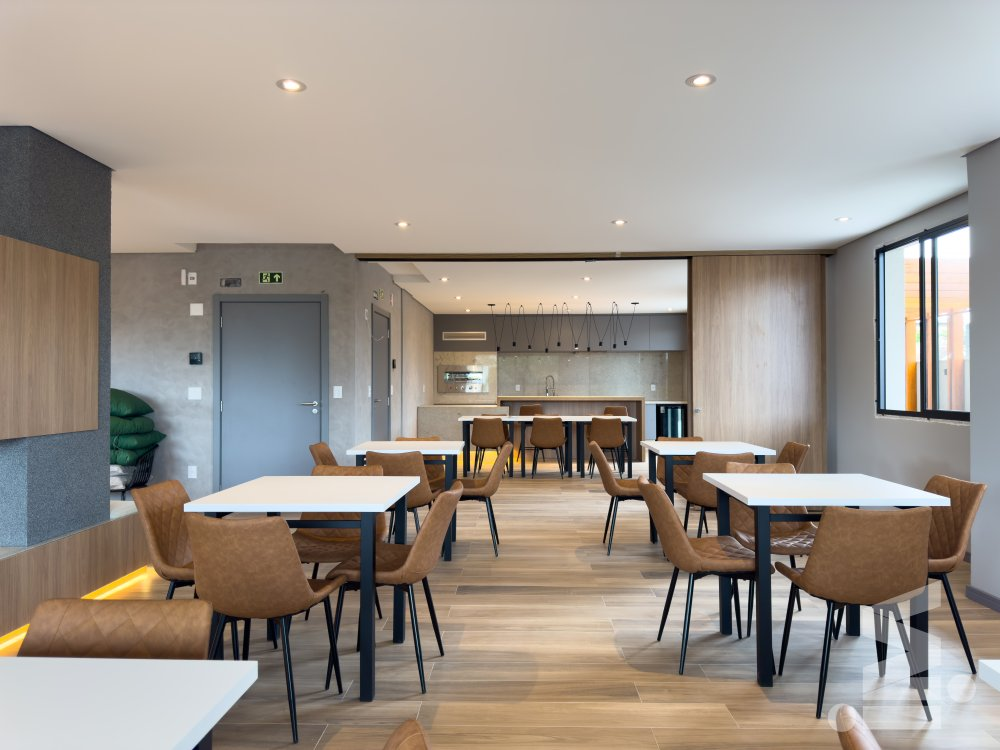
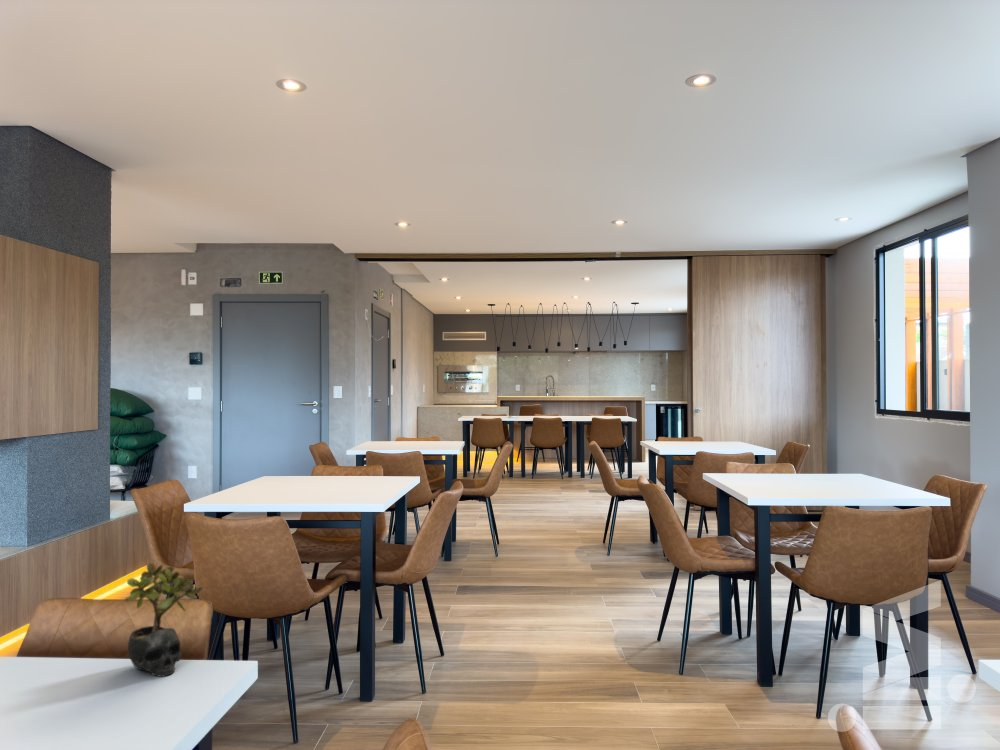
+ succulent plant [123,562,204,678]
